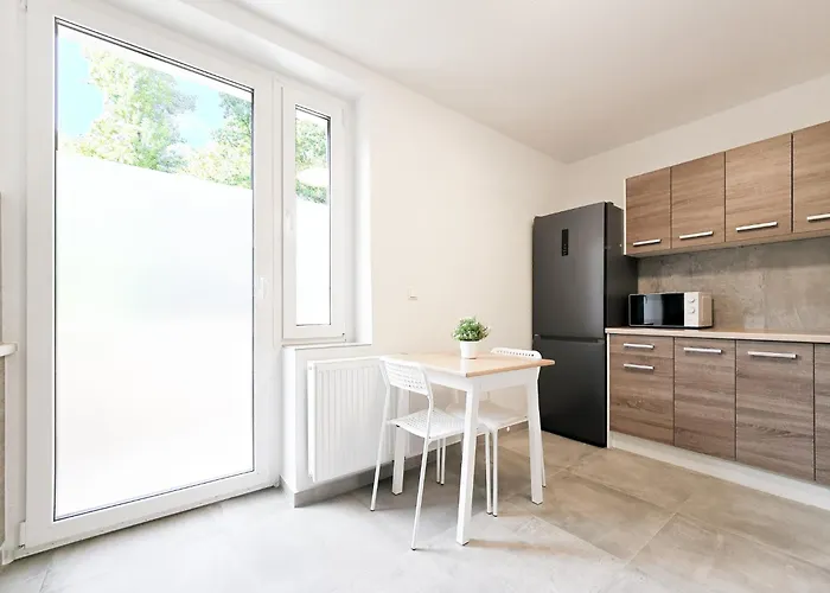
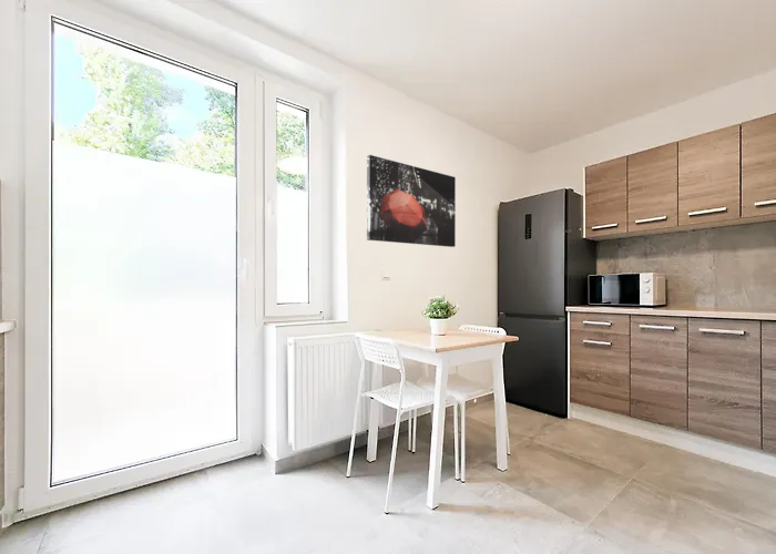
+ wall art [366,154,457,248]
